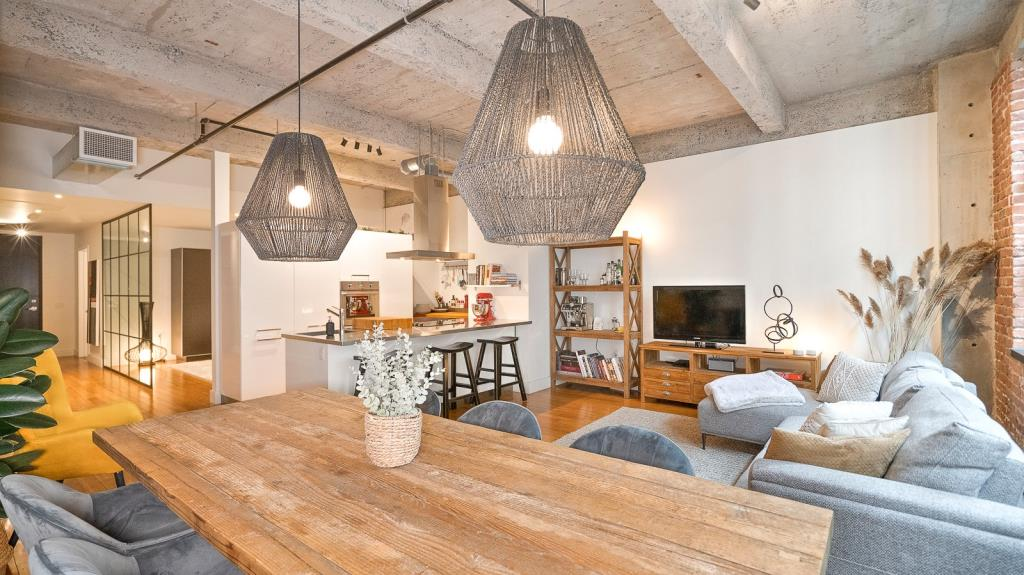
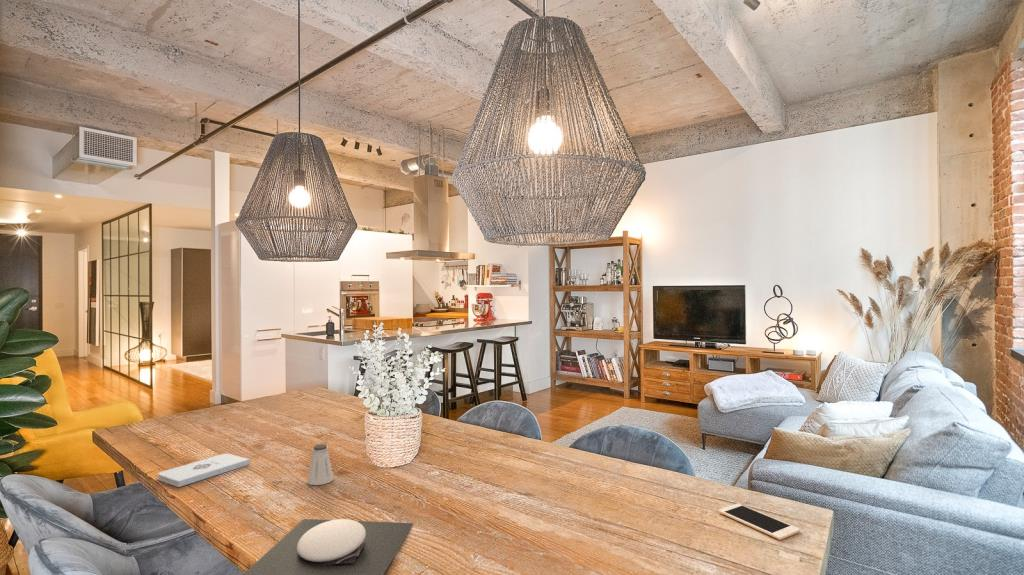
+ cell phone [718,503,801,541]
+ plate [242,518,414,575]
+ saltshaker [306,443,334,486]
+ notepad [157,453,251,488]
